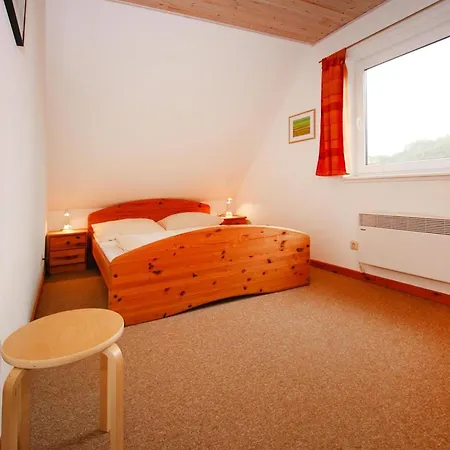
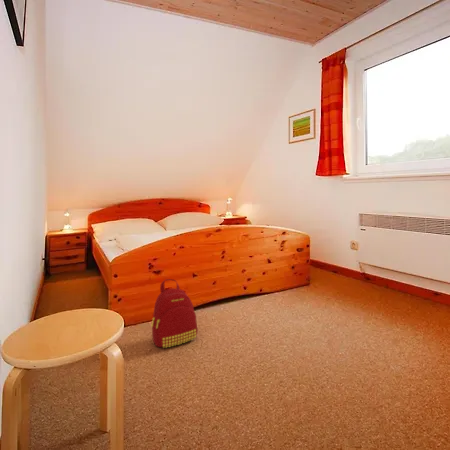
+ backpack [150,278,199,349]
